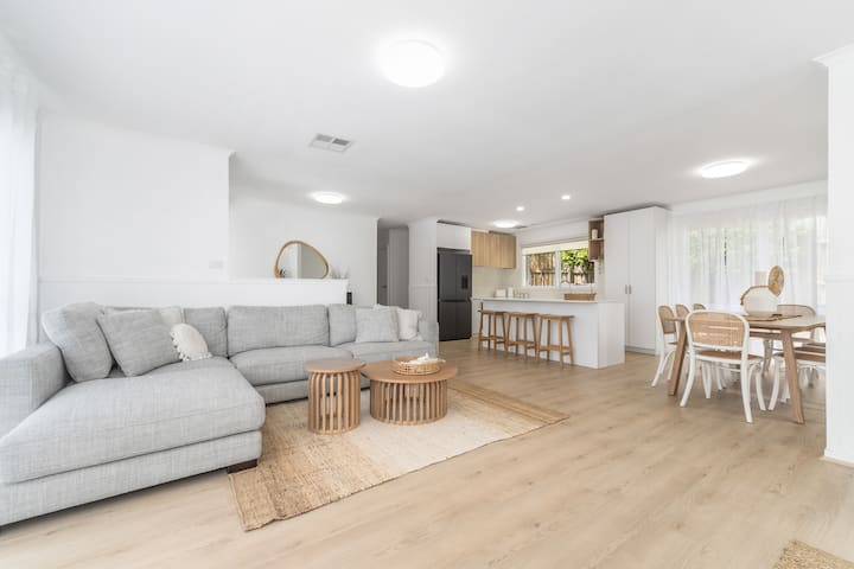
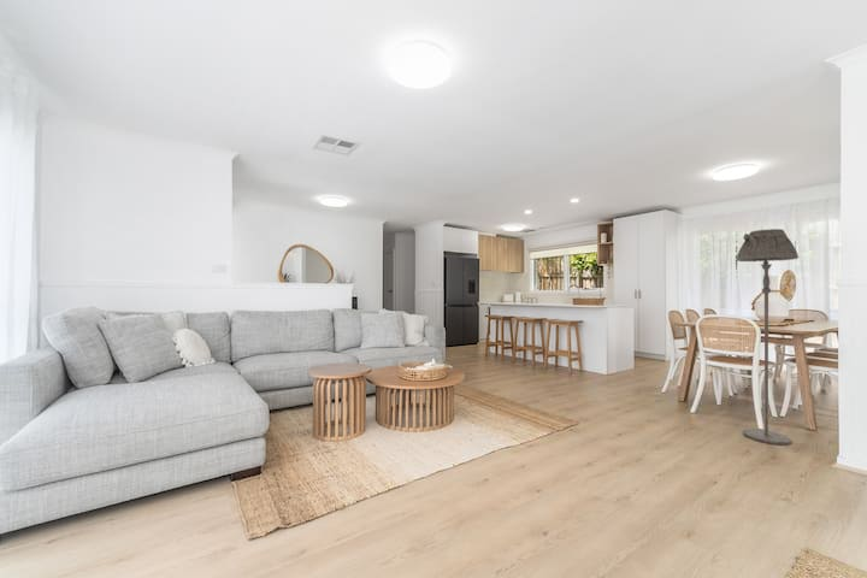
+ floor lamp [736,228,800,446]
